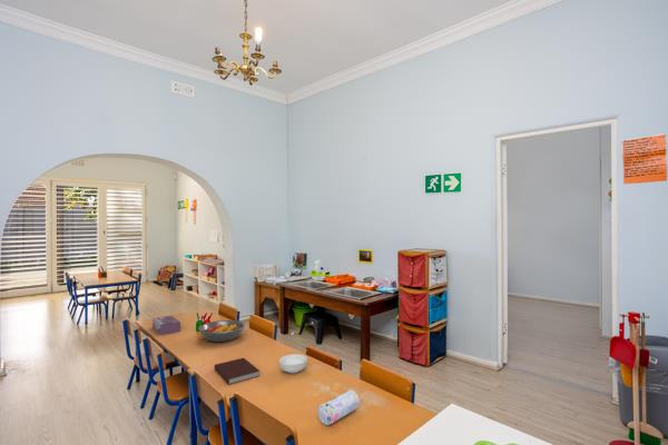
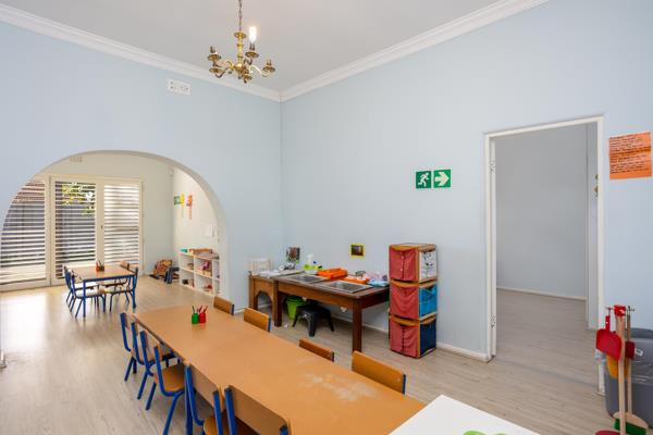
- pencil case [317,388,361,426]
- fruit bowl [197,319,246,343]
- cereal bowl [278,353,308,374]
- notebook [214,357,261,386]
- tissue box [151,315,181,336]
